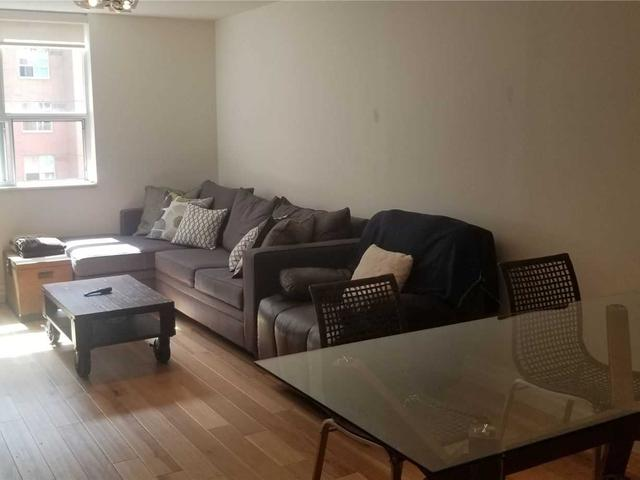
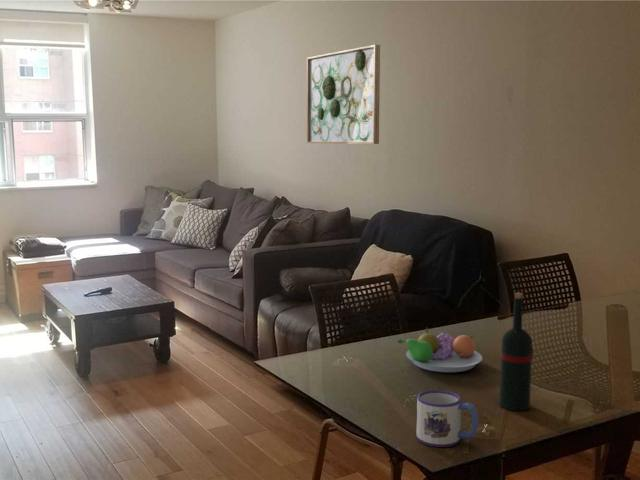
+ mug [415,389,479,448]
+ fruit bowl [397,327,483,373]
+ wall art [306,44,381,145]
+ wine bottle [498,292,534,411]
